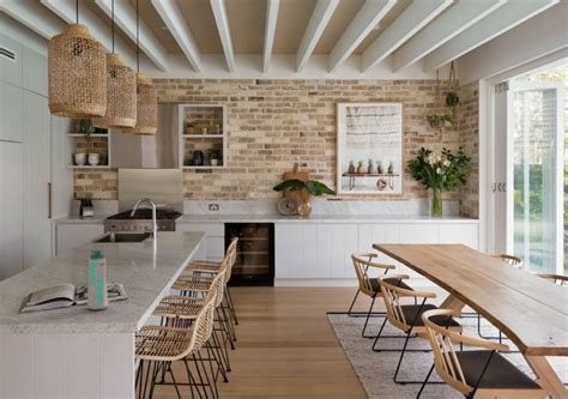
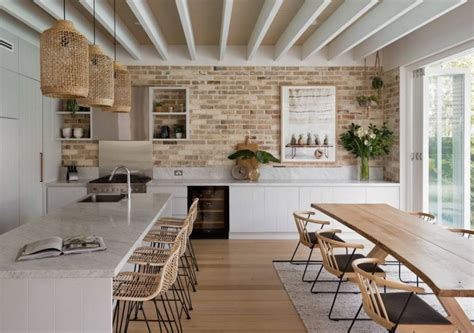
- water bottle [86,249,109,310]
